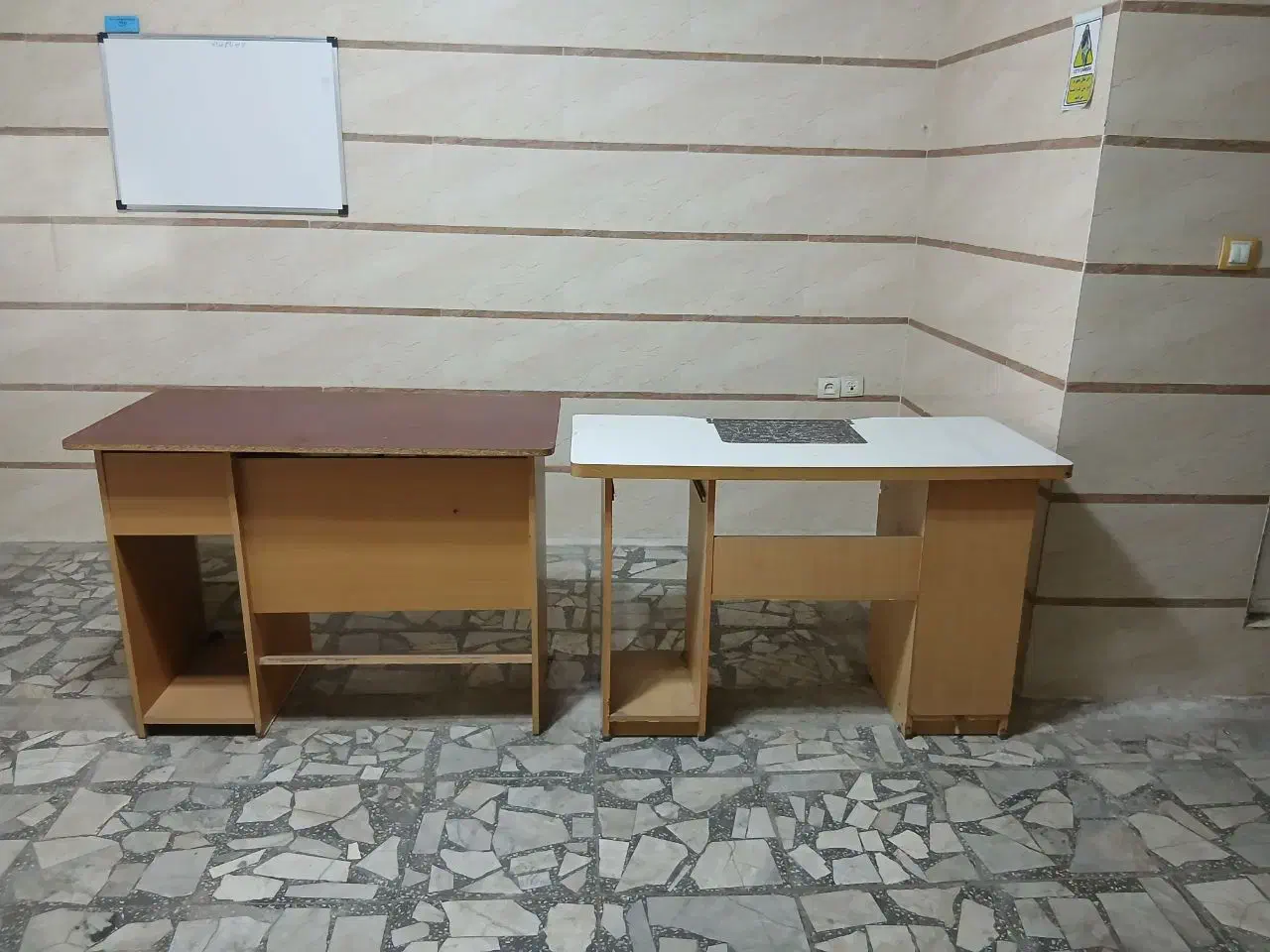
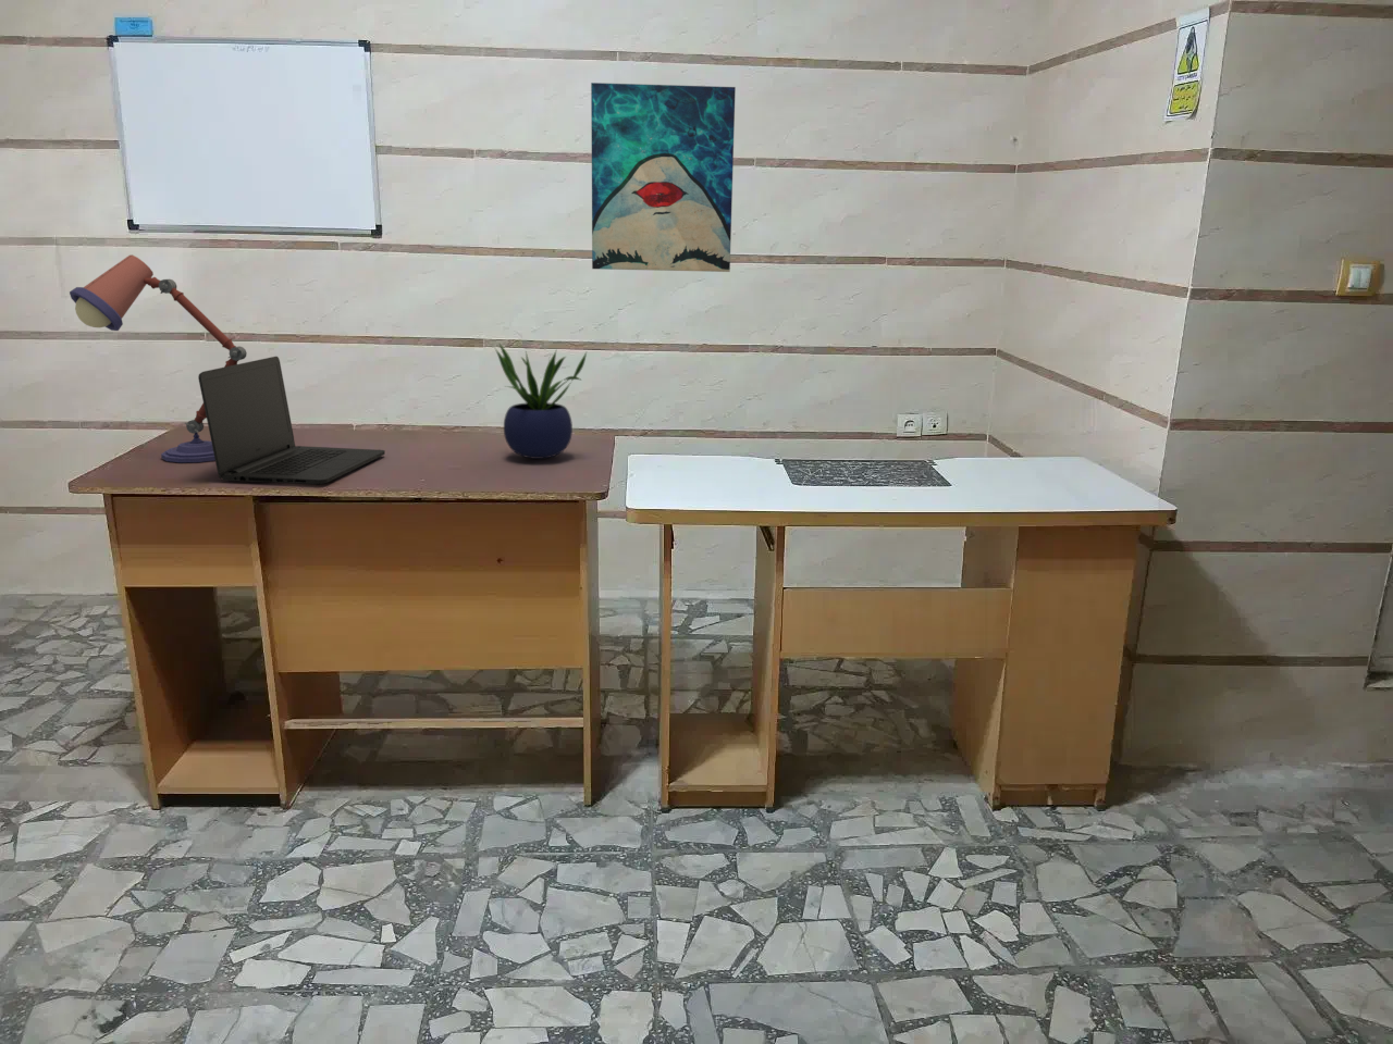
+ laptop [197,355,386,486]
+ wall art [590,81,737,273]
+ desk lamp [69,253,248,463]
+ potted plant [494,342,588,459]
